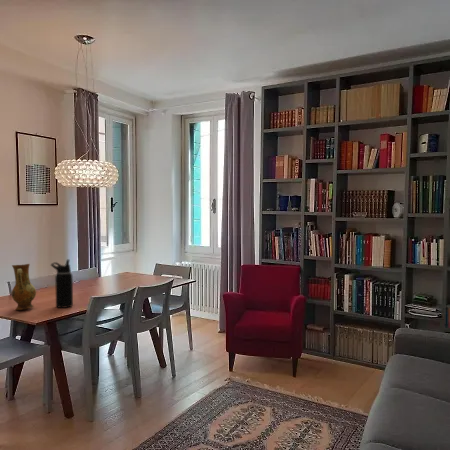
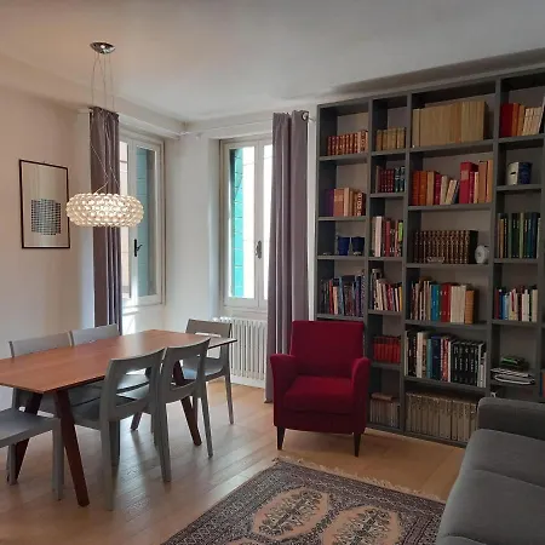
- water bottle [50,258,74,309]
- ceramic jug [11,263,37,311]
